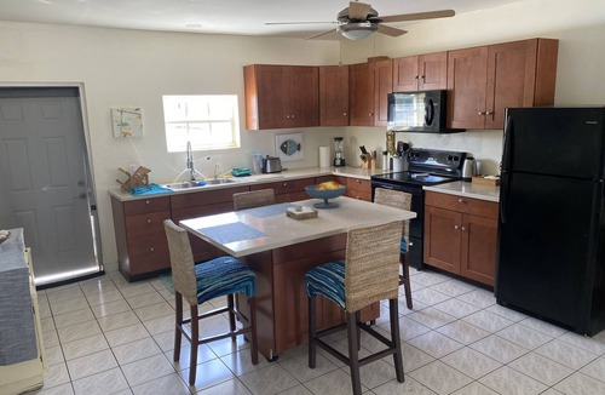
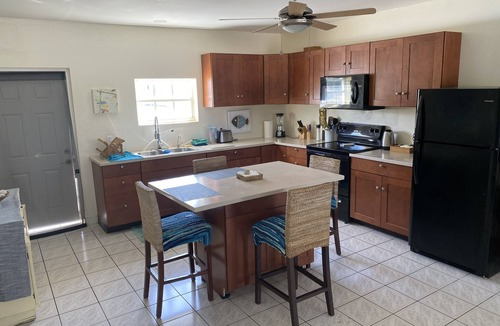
- fruit bowl [304,181,347,210]
